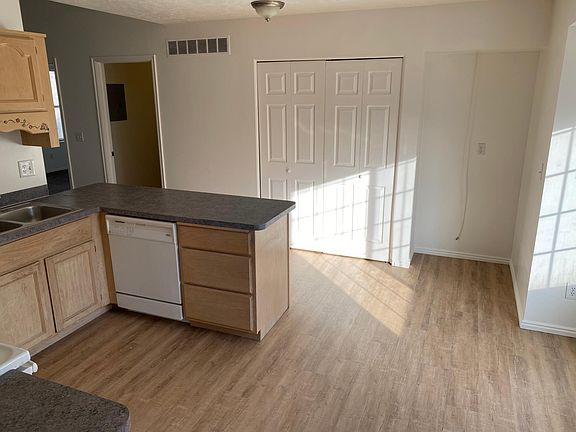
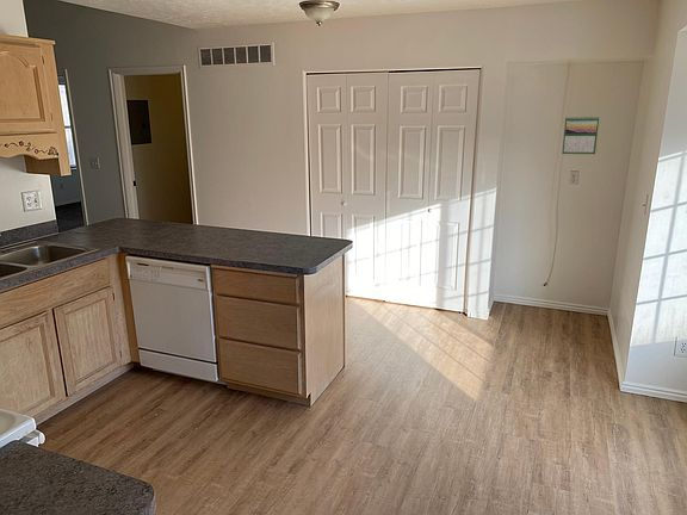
+ calendar [561,114,600,155]
